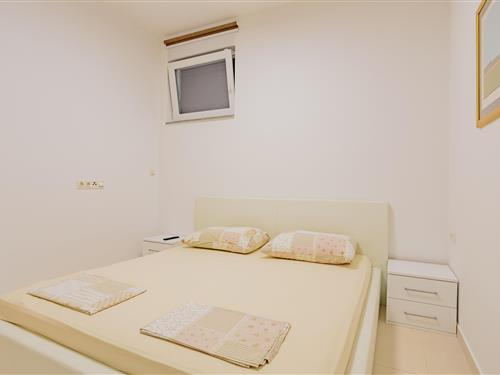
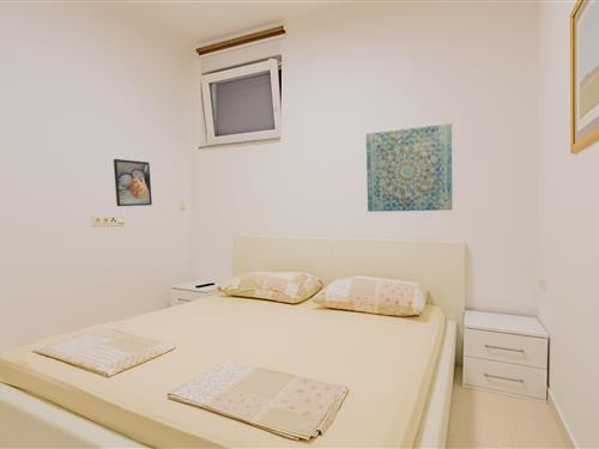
+ wall art [365,122,453,213]
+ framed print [113,158,153,207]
